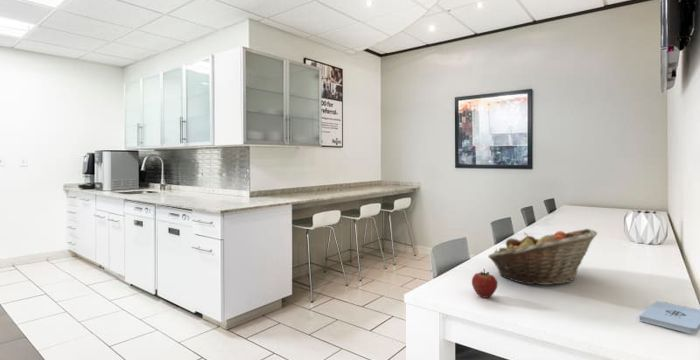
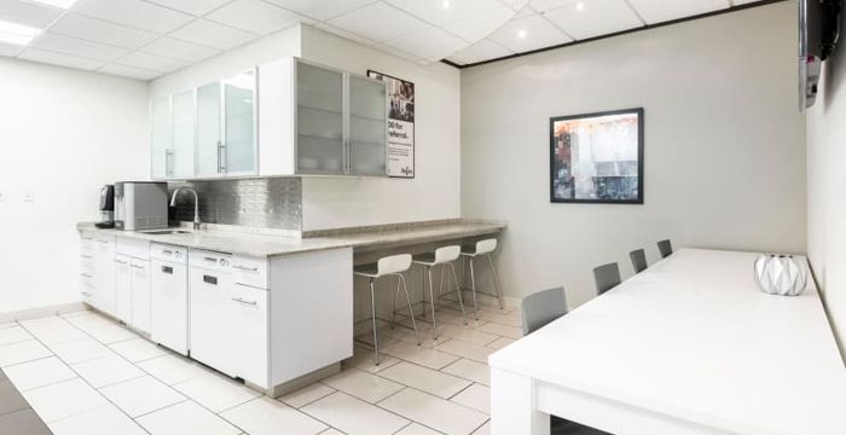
- fruit basket [487,228,598,286]
- notepad [638,300,700,335]
- apple [471,268,498,299]
